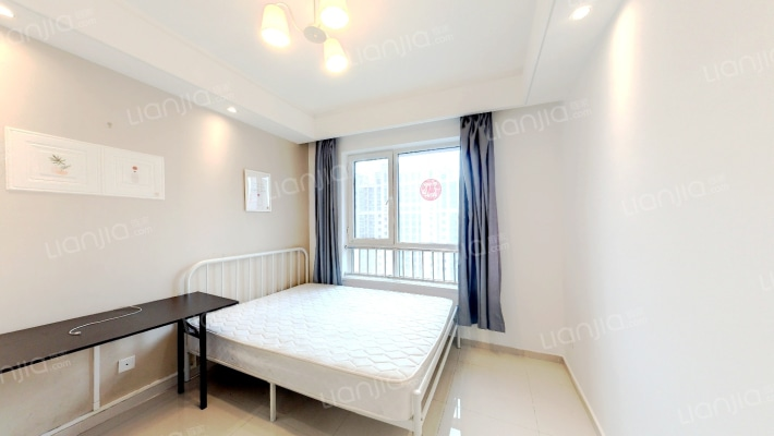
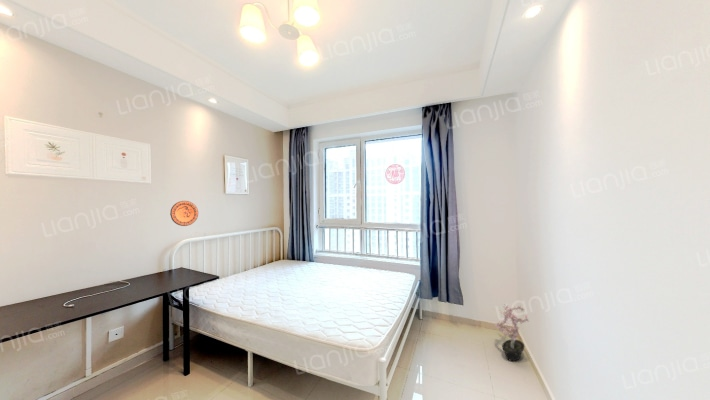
+ potted plant [494,305,530,362]
+ decorative plate [169,200,199,227]
